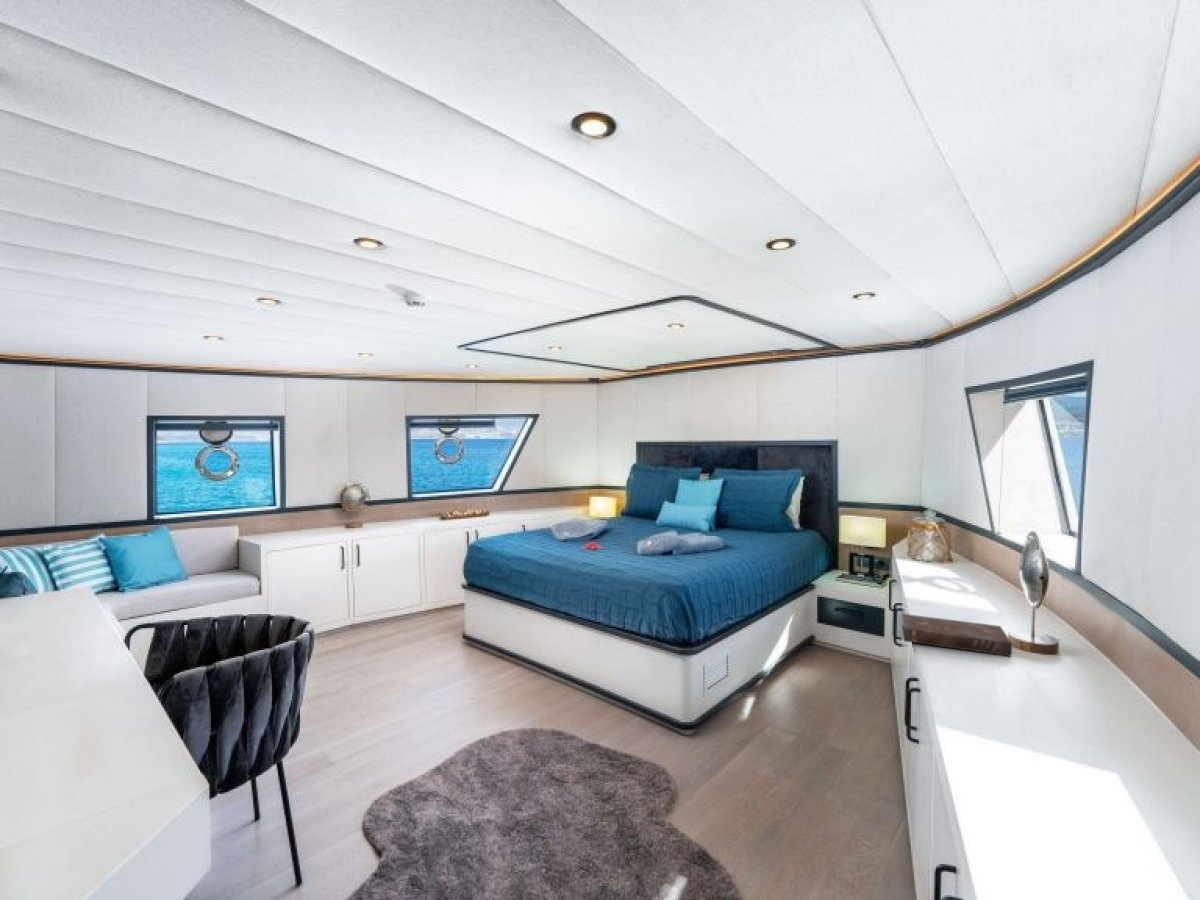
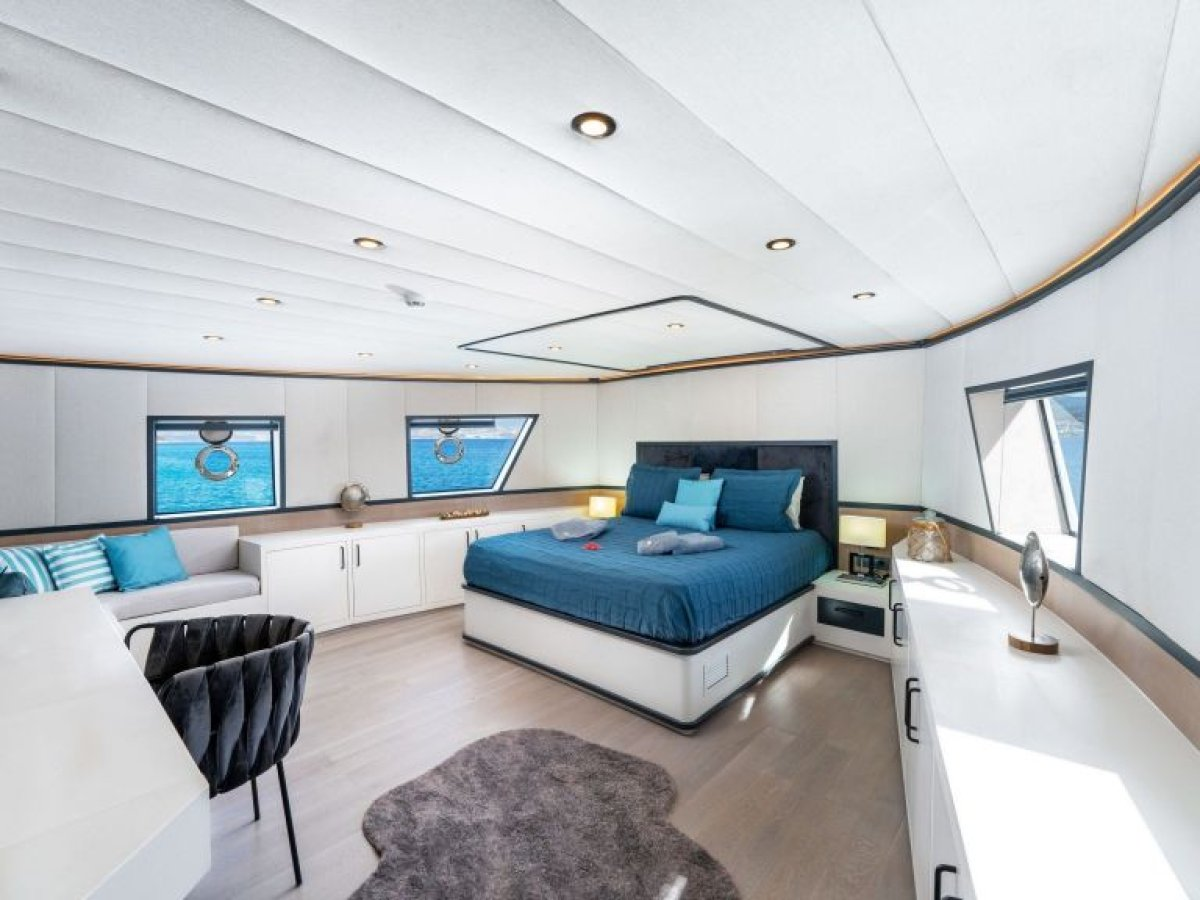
- book [901,613,1013,658]
